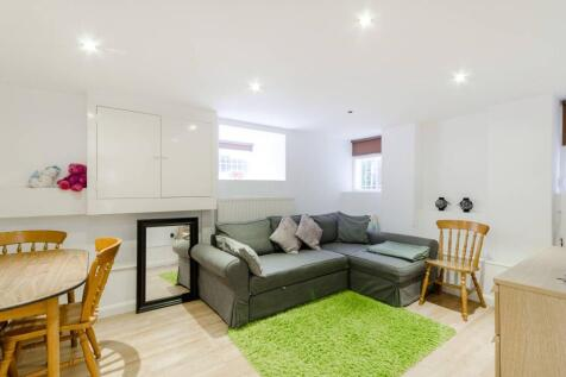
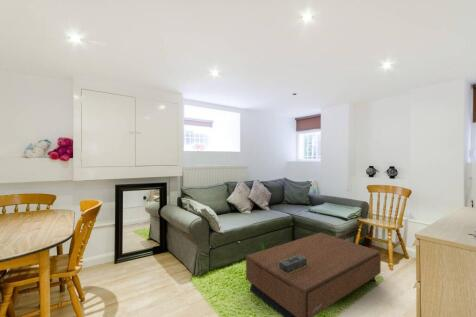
+ coffee table [245,231,382,317]
+ decorative box [279,255,307,273]
